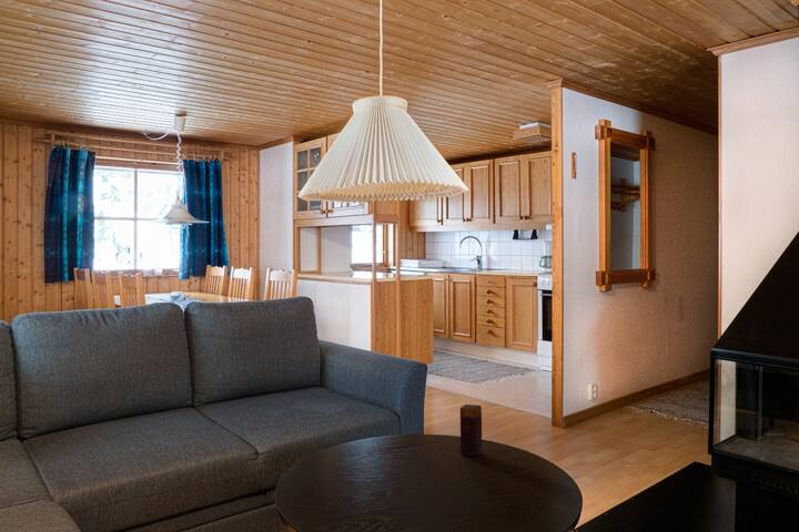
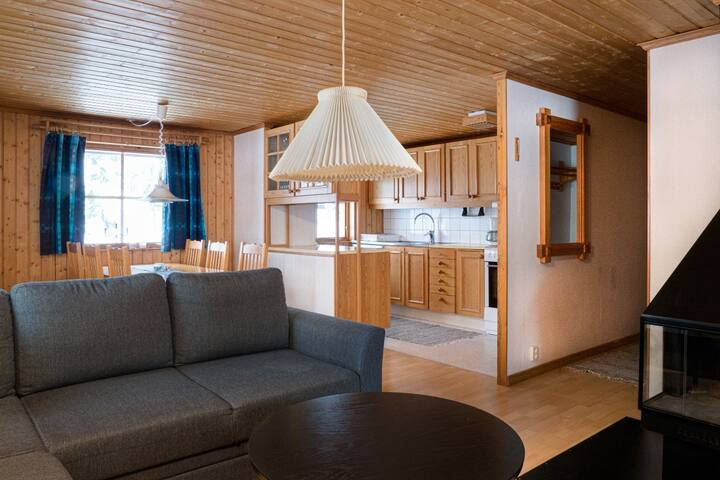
- candle [459,403,484,458]
